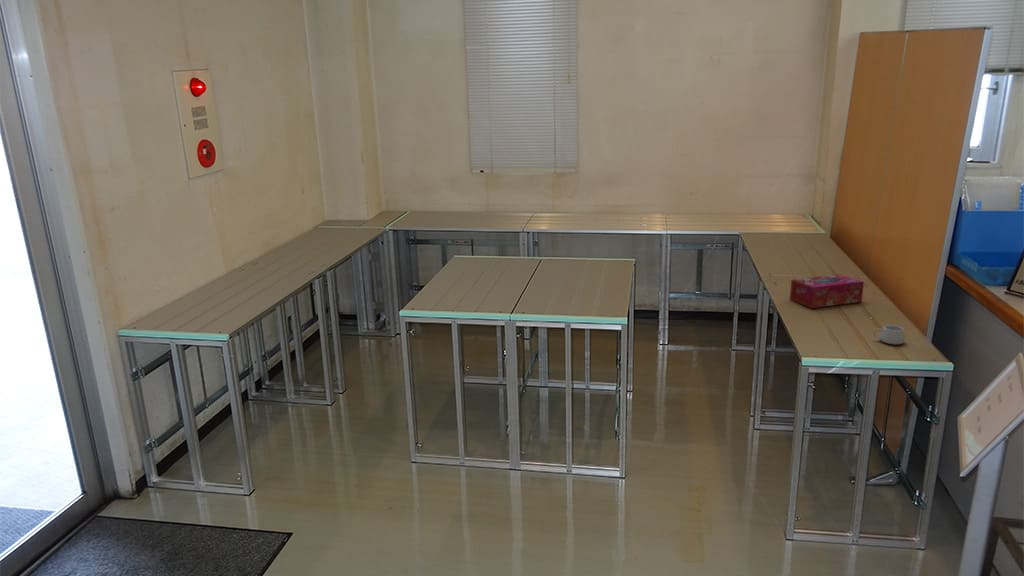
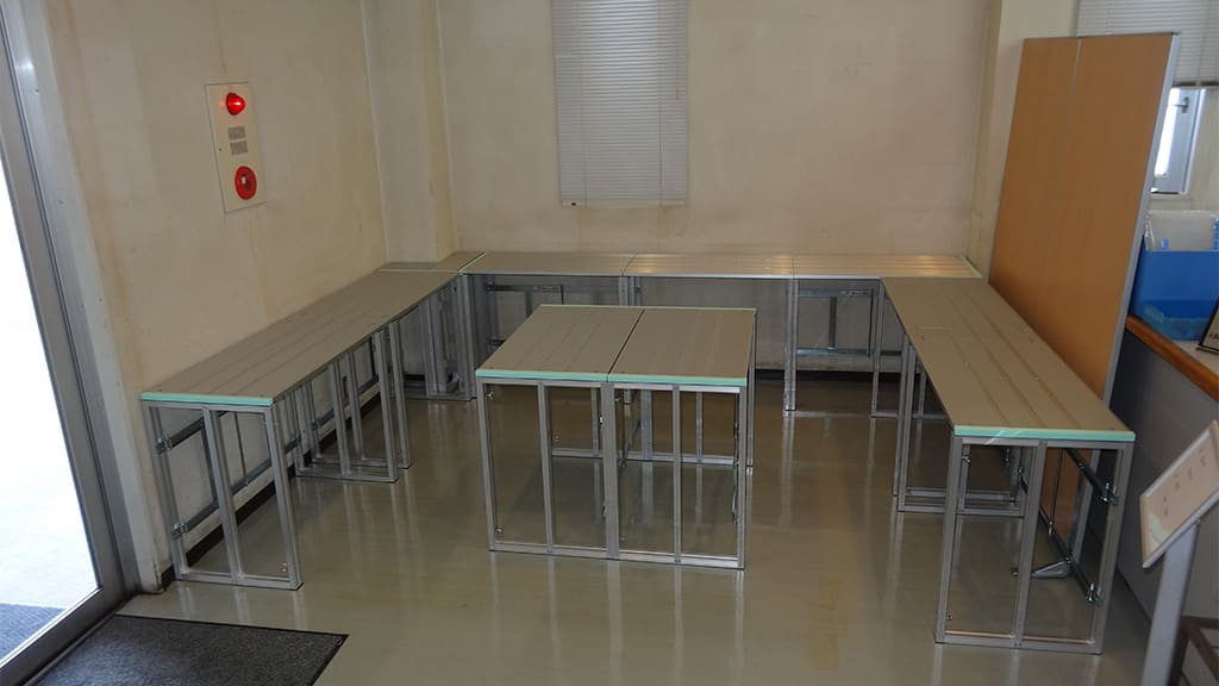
- tissue box [789,273,865,309]
- mug [873,324,906,345]
